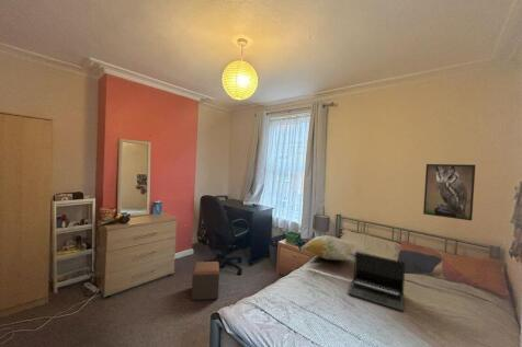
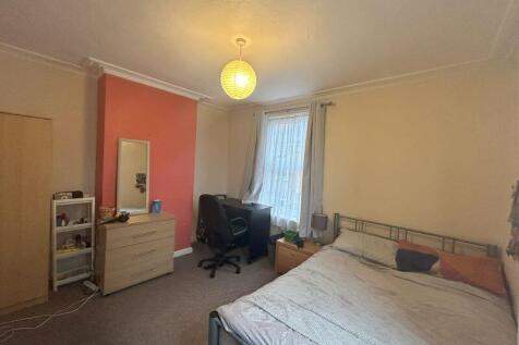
- laptop [347,251,406,312]
- footstool [191,261,220,301]
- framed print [422,163,476,221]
- decorative pillow [298,234,358,262]
